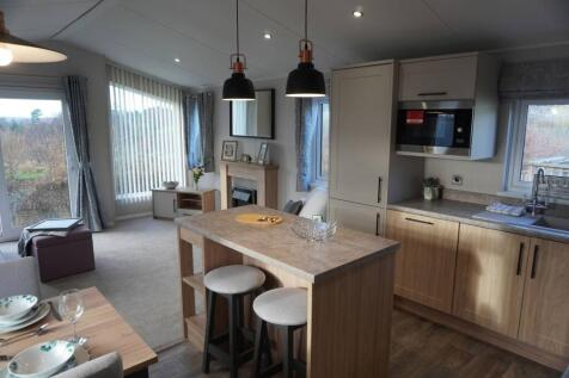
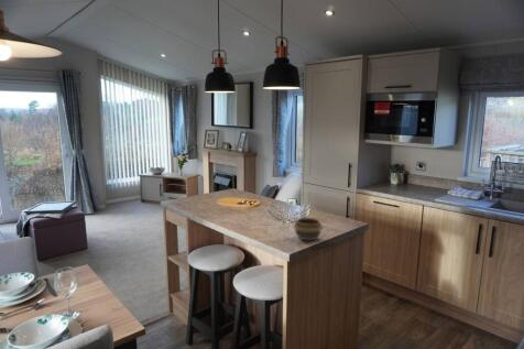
+ bowl [292,217,325,241]
